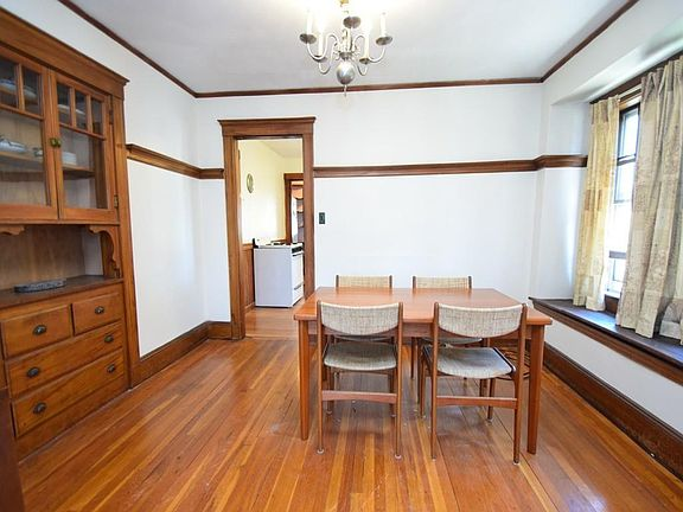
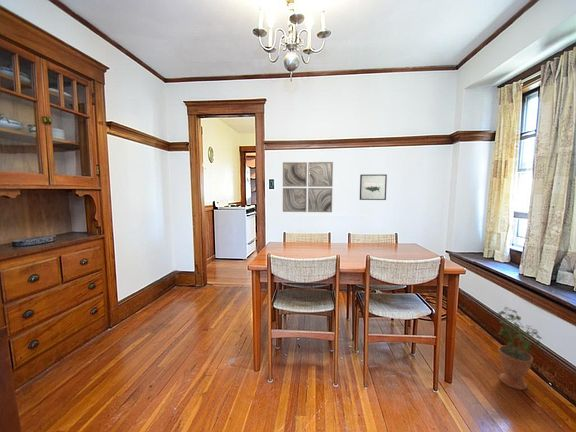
+ wall art [359,173,388,201]
+ potted plant [493,306,543,391]
+ wall art [282,161,334,213]
